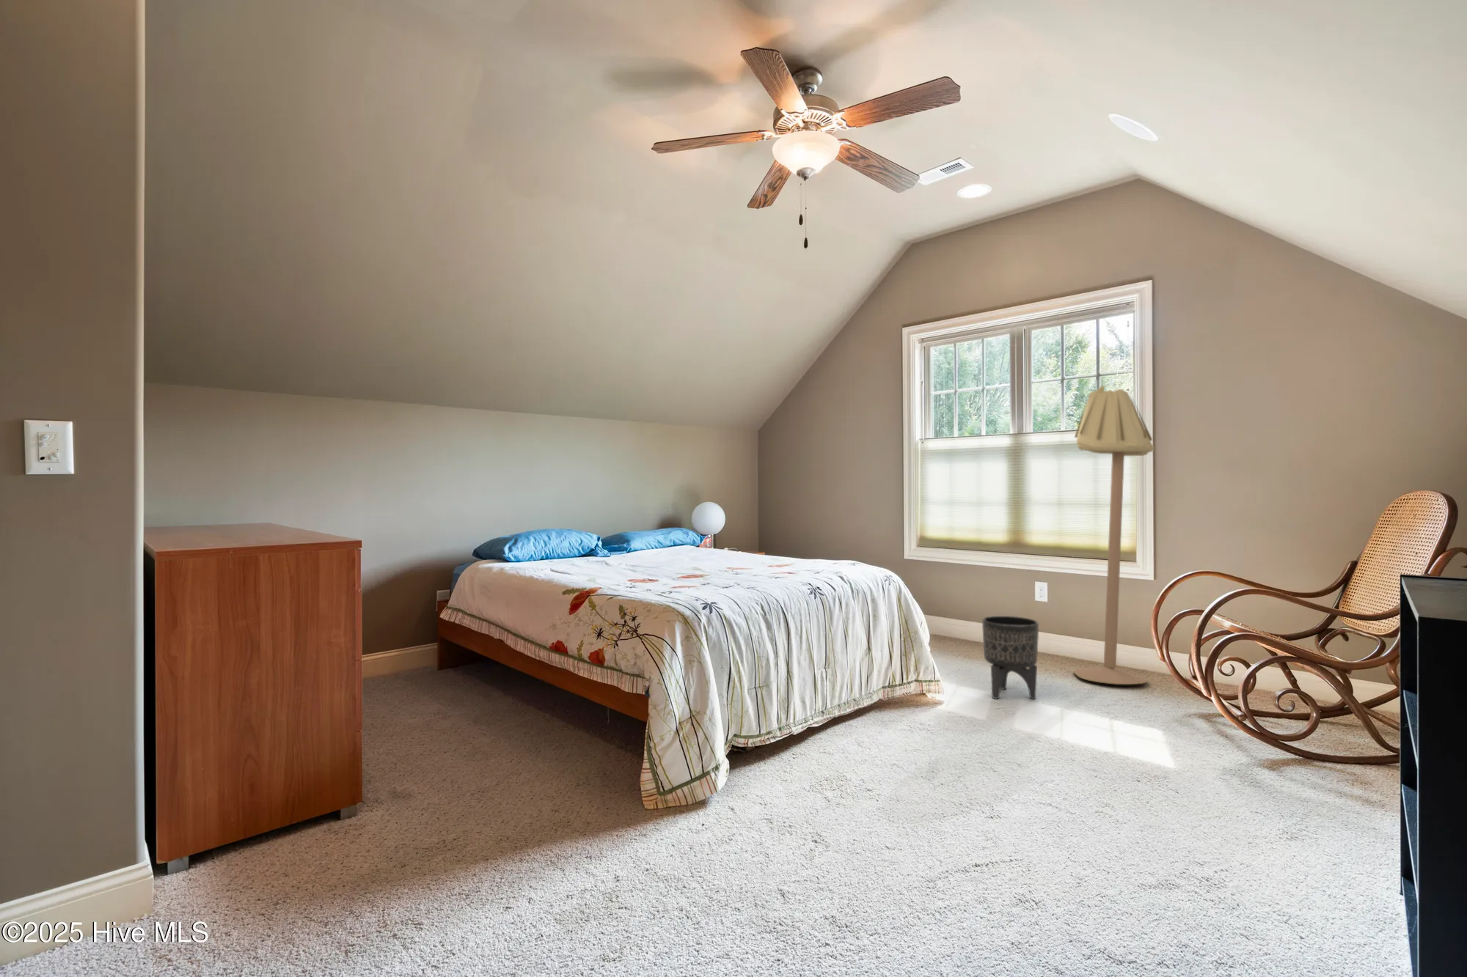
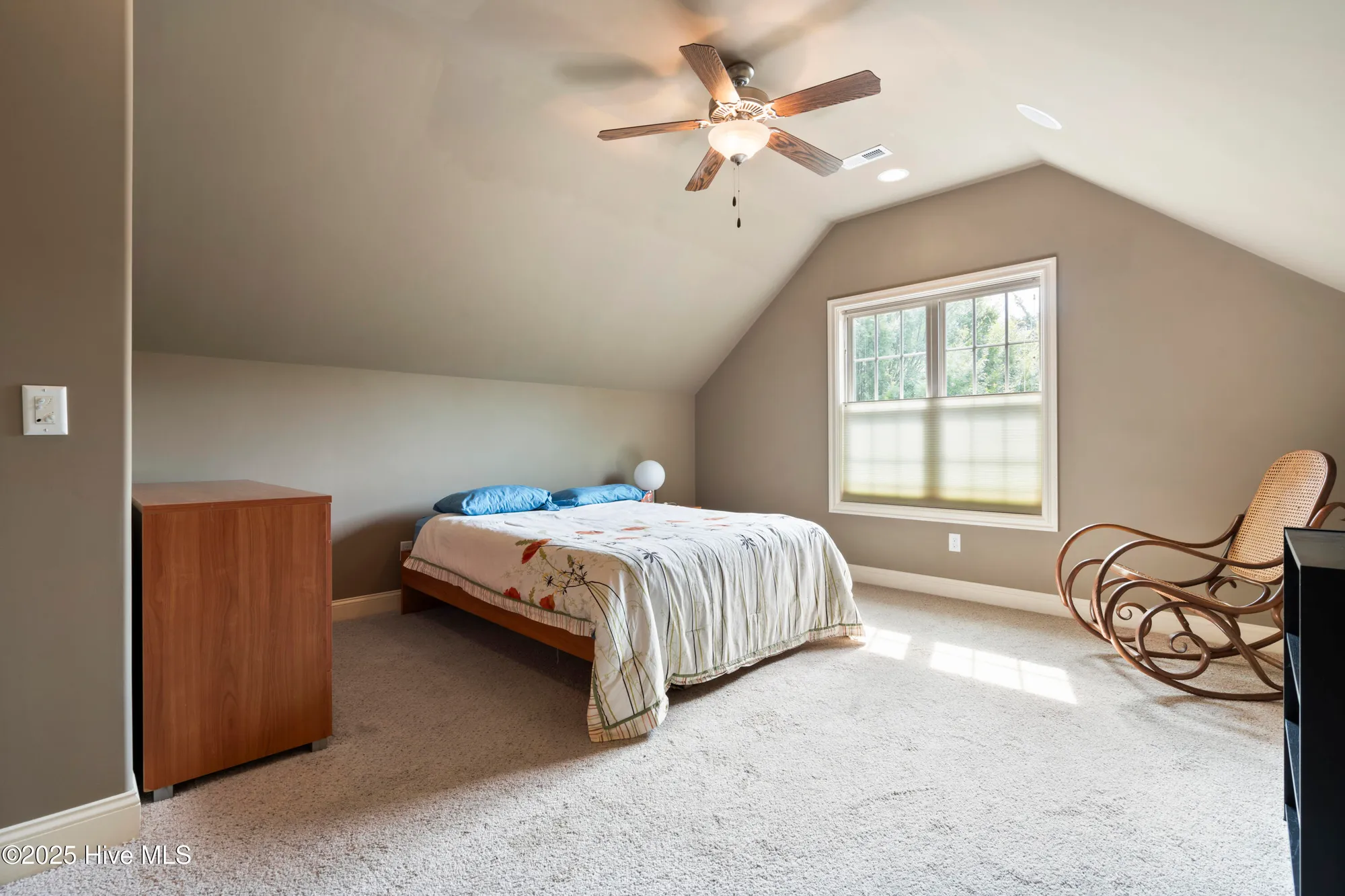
- planter [982,615,1039,700]
- floor lamp [1072,385,1155,685]
